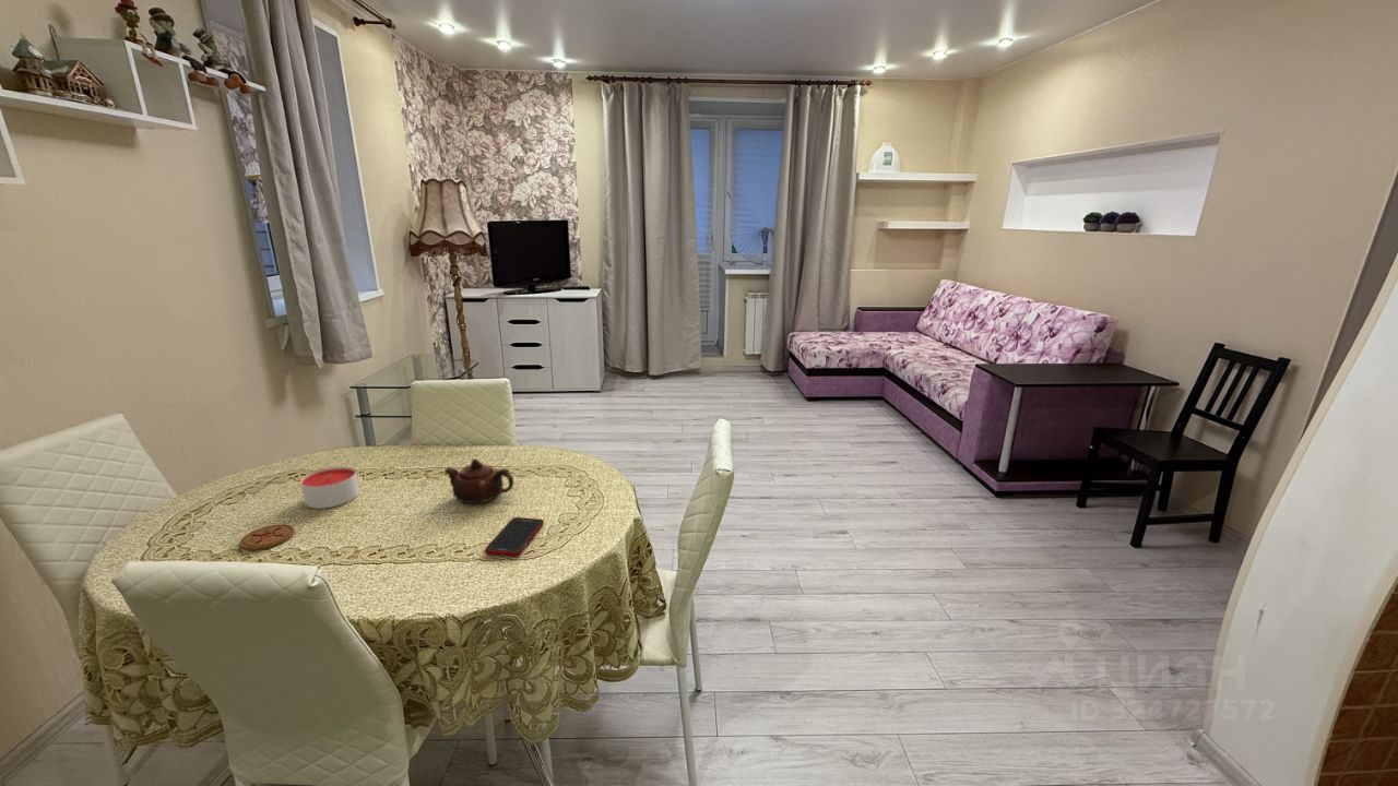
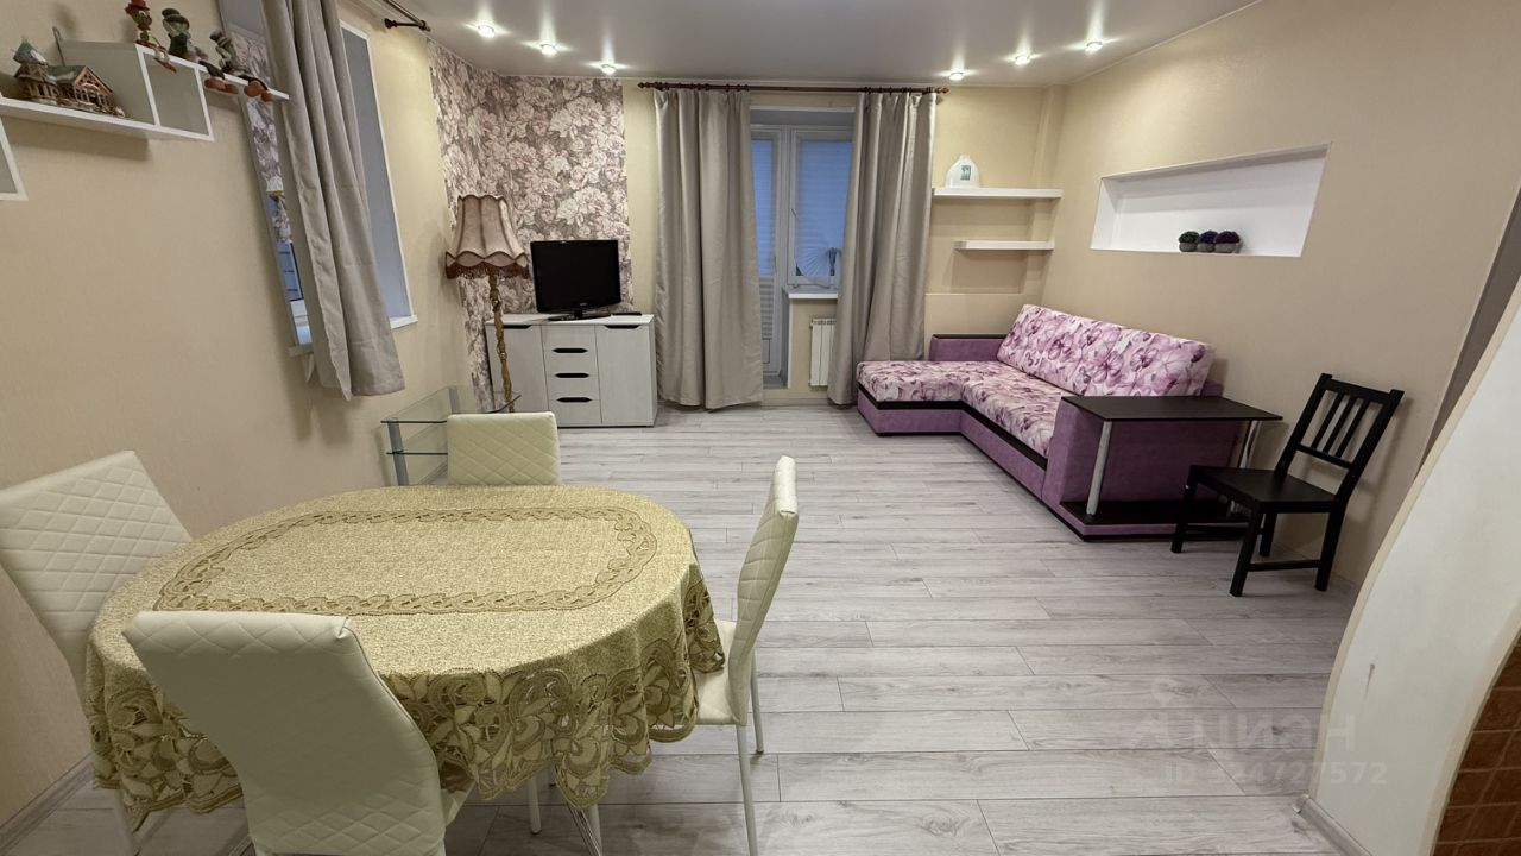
- candle [299,466,360,510]
- cell phone [484,516,545,558]
- teapot [443,457,514,504]
- coaster [238,524,296,551]
